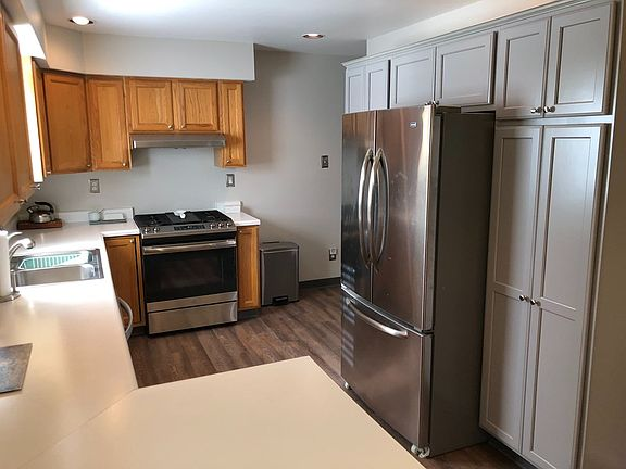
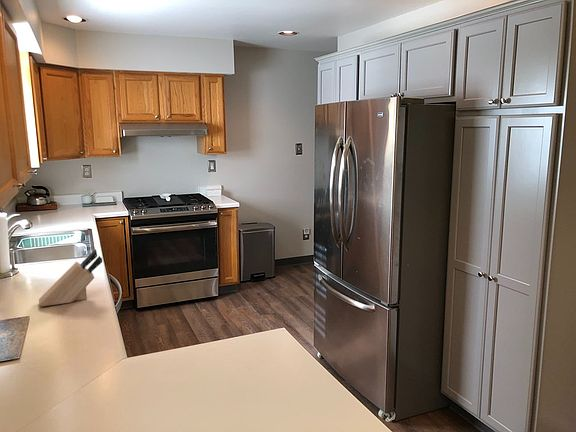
+ knife block [38,248,103,307]
